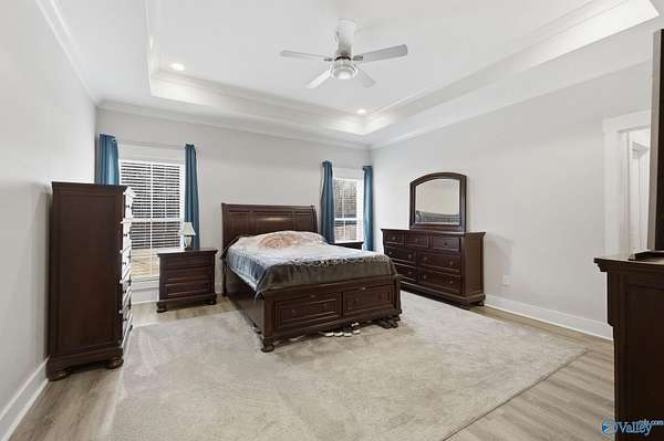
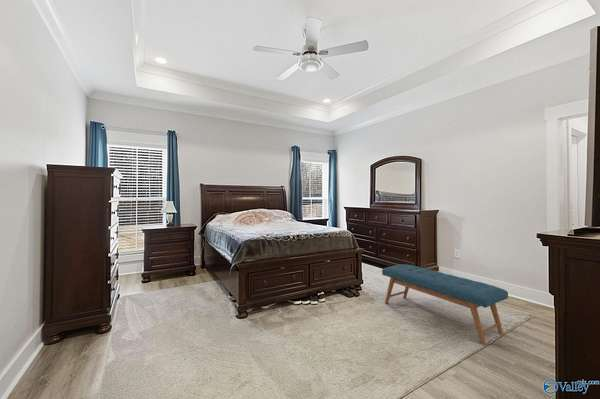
+ bench [381,263,509,346]
